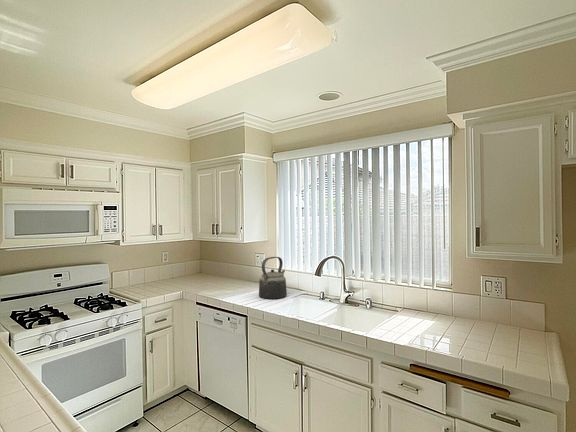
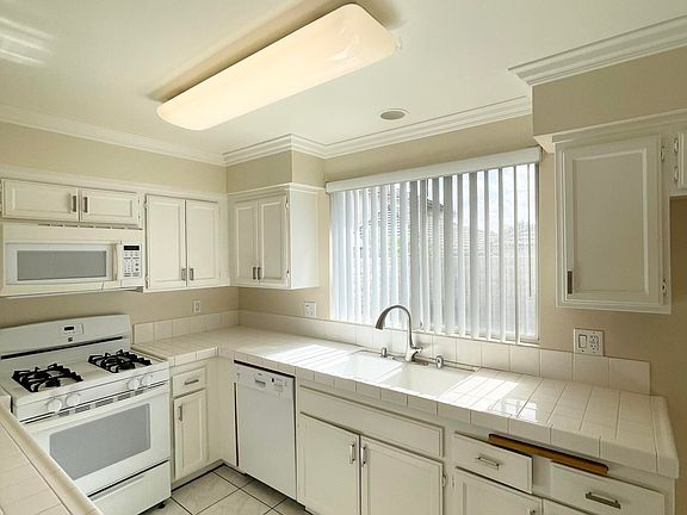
- kettle [258,256,288,300]
